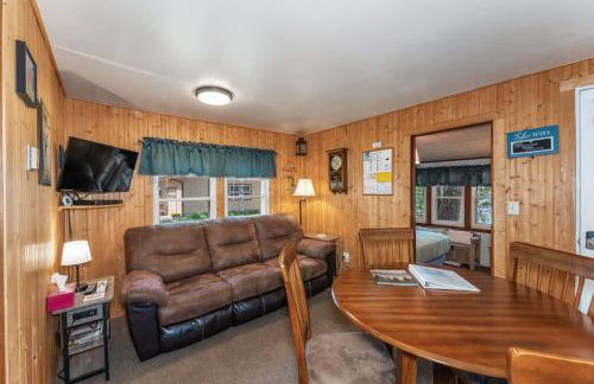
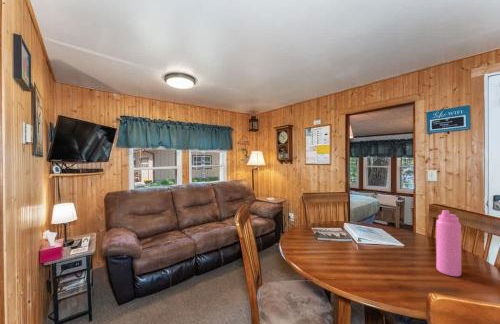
+ water bottle [435,209,462,277]
